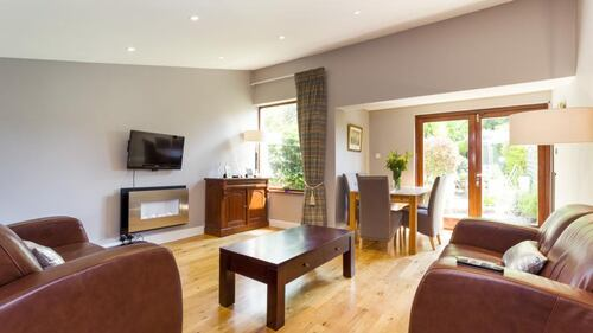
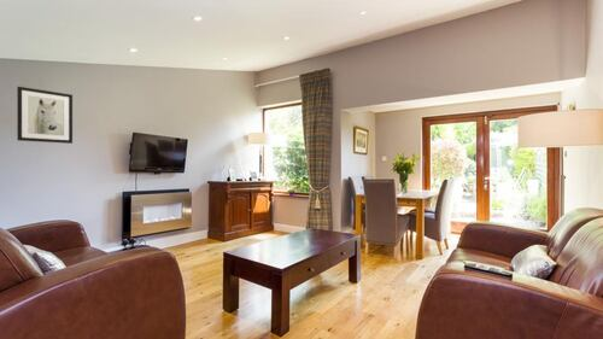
+ wall art [16,86,74,145]
